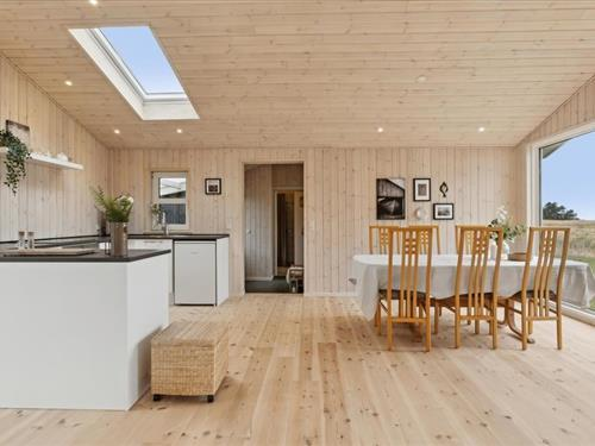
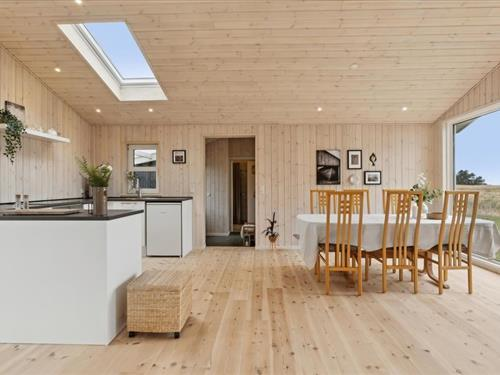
+ house plant [261,211,280,253]
